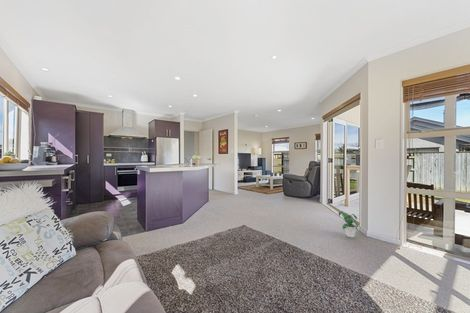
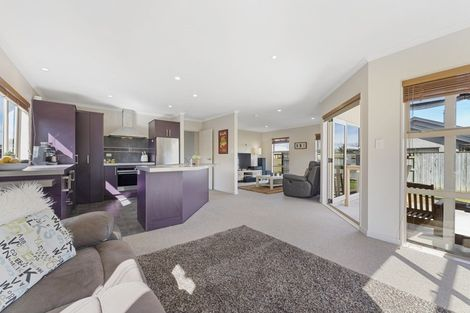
- potted plant [338,210,359,238]
